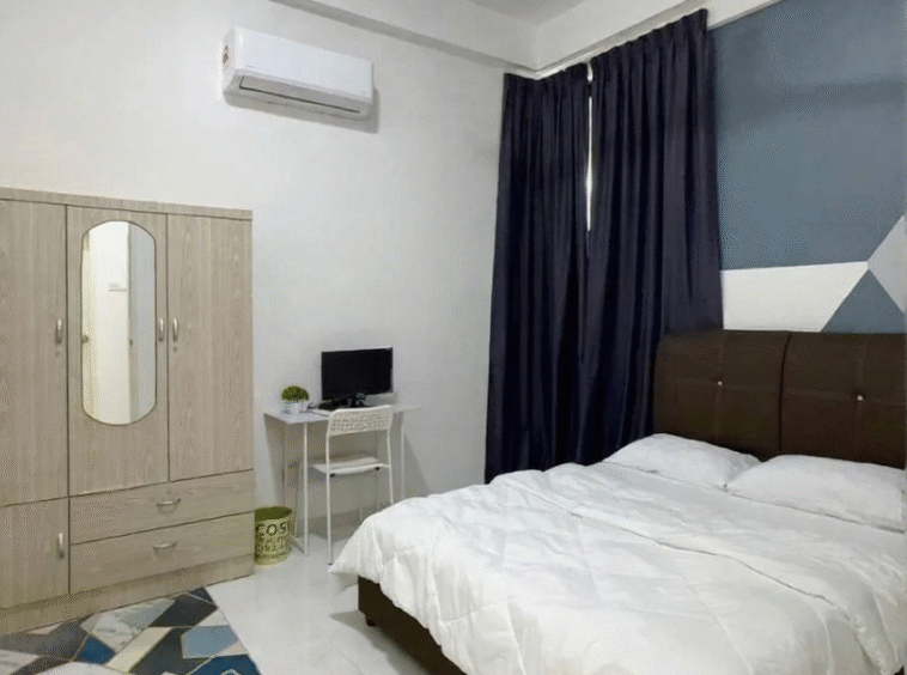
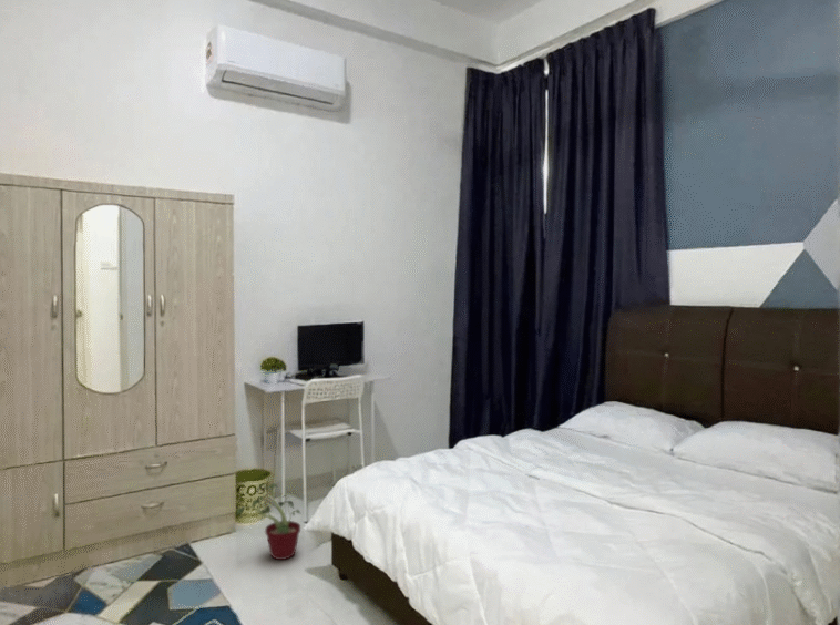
+ potted plant [233,482,301,561]
